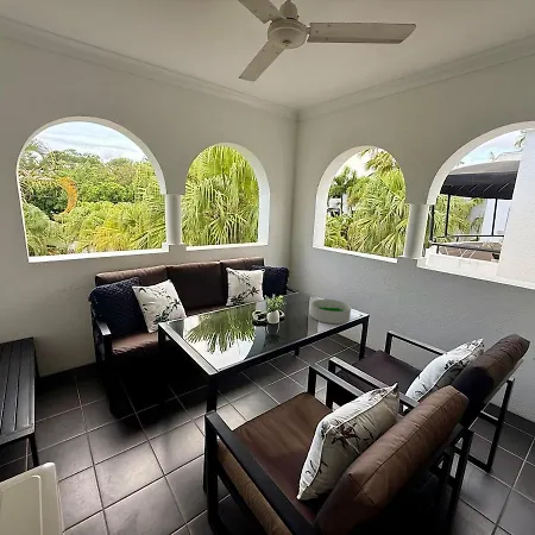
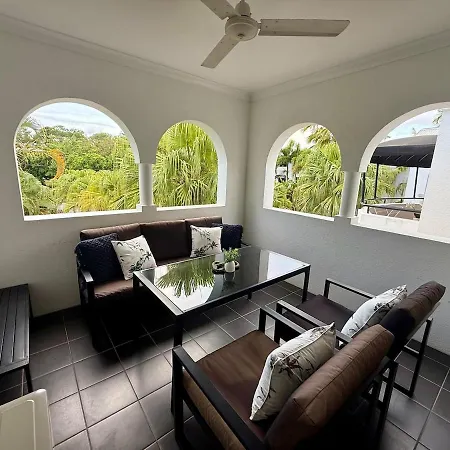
- bowl [309,298,352,325]
